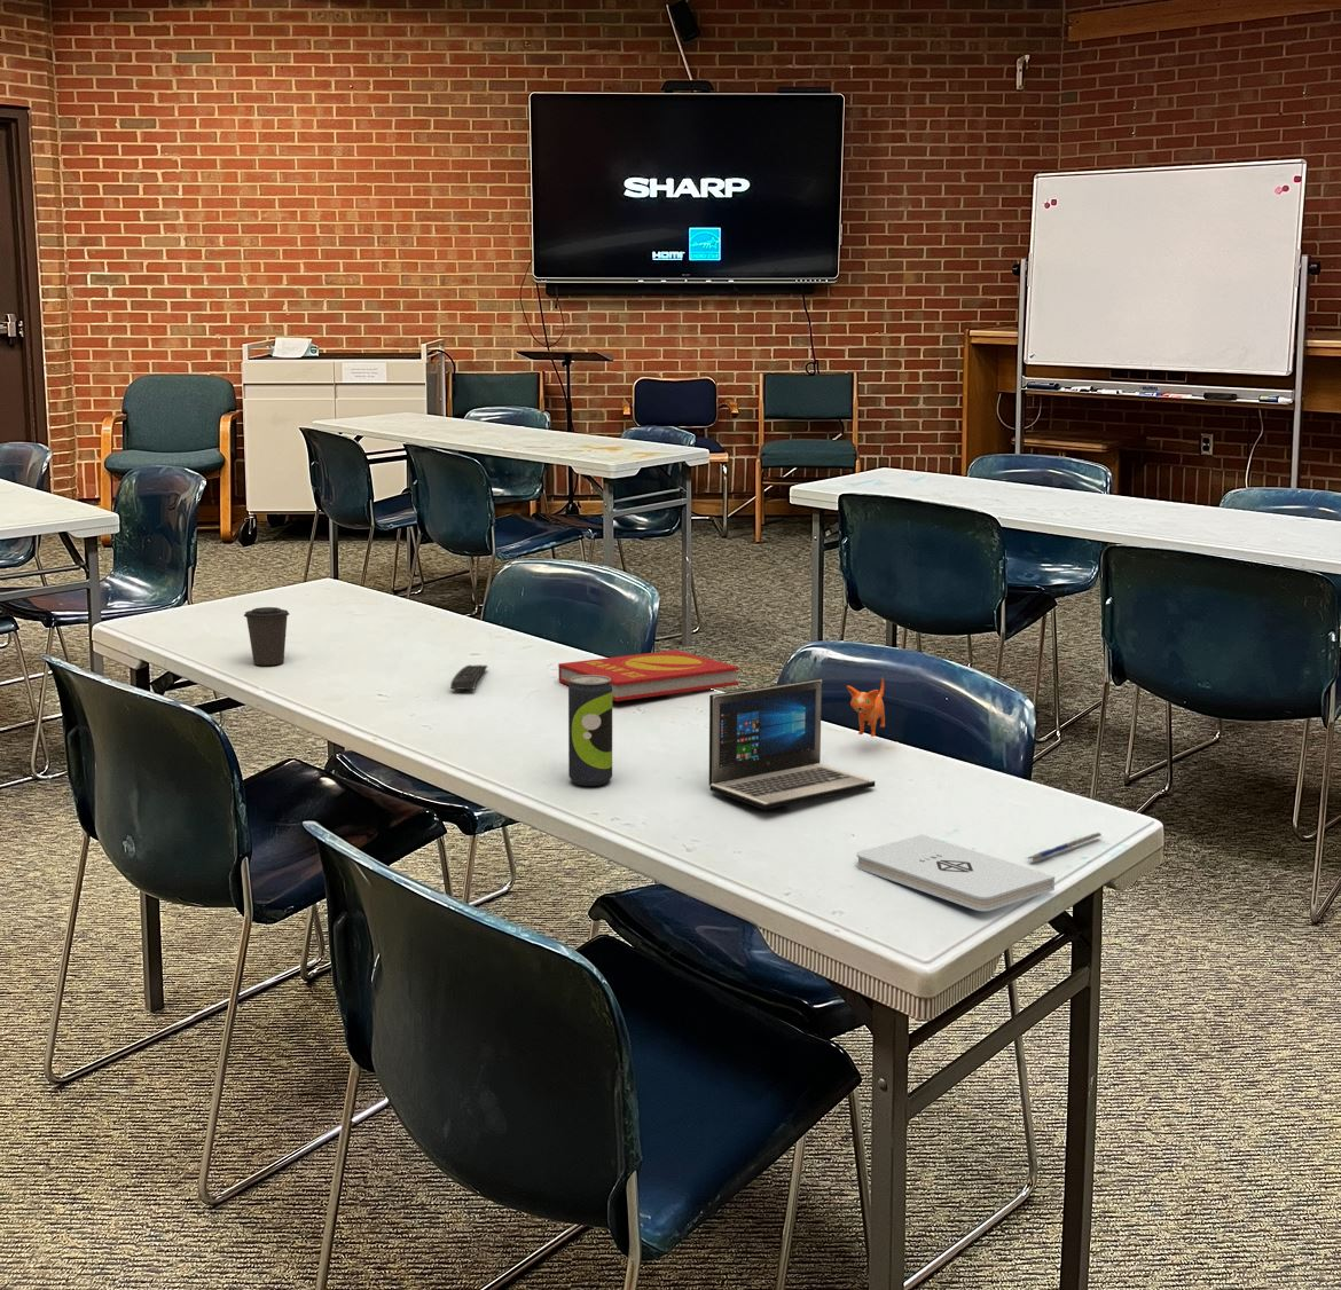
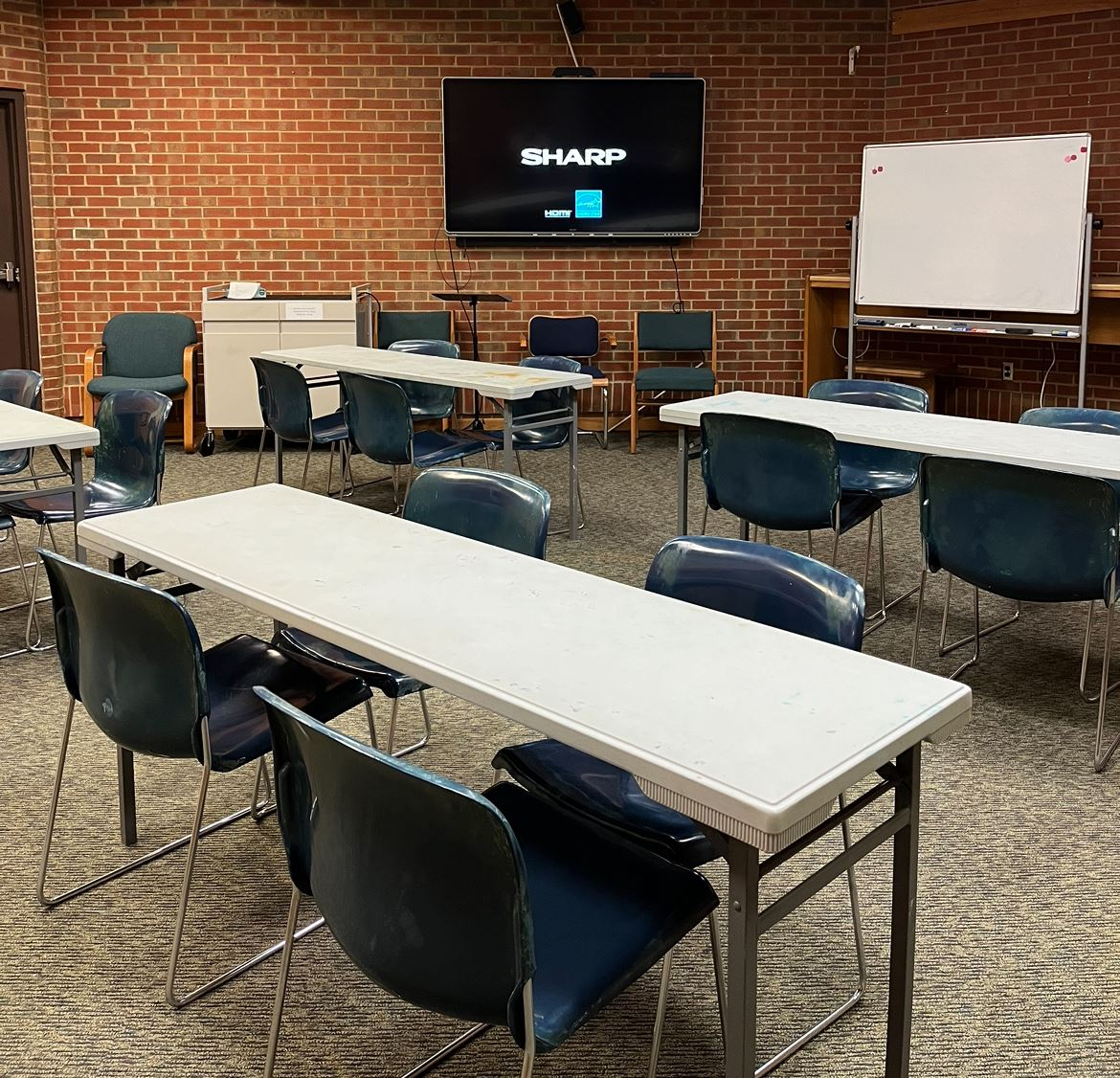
- coffee cup [243,606,290,665]
- beverage can [568,675,613,787]
- remote control [449,663,489,690]
- pen [1026,832,1105,863]
- book [557,650,739,702]
- notepad [855,834,1056,912]
- laptop [709,676,886,811]
